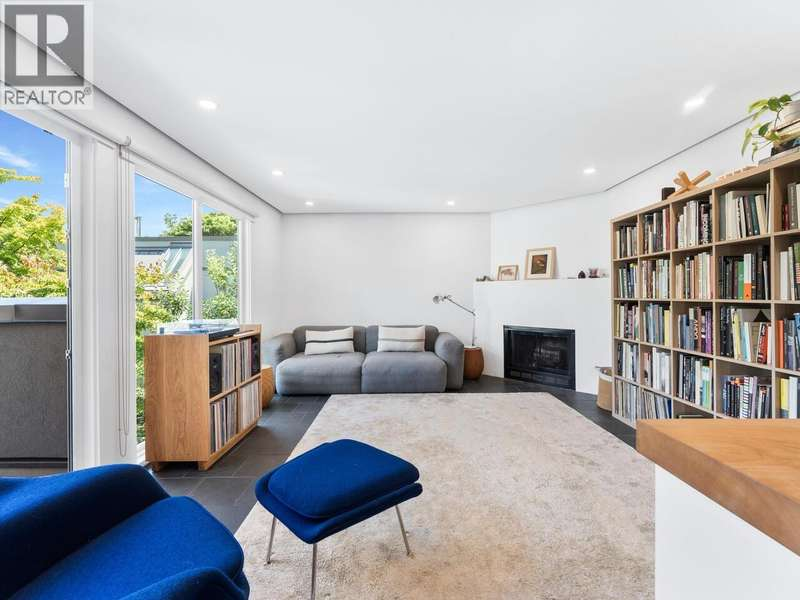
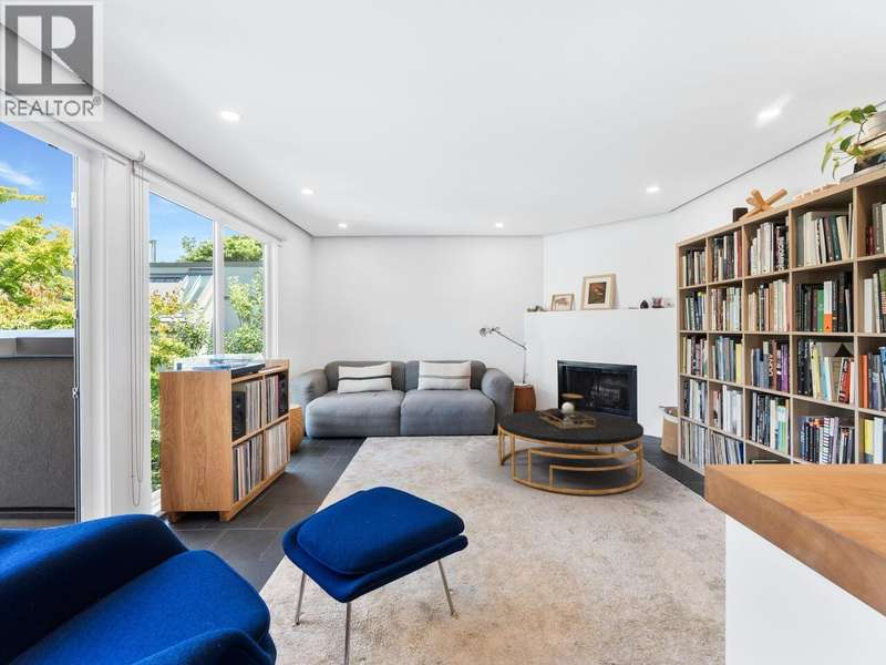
+ coffee table [497,392,645,495]
